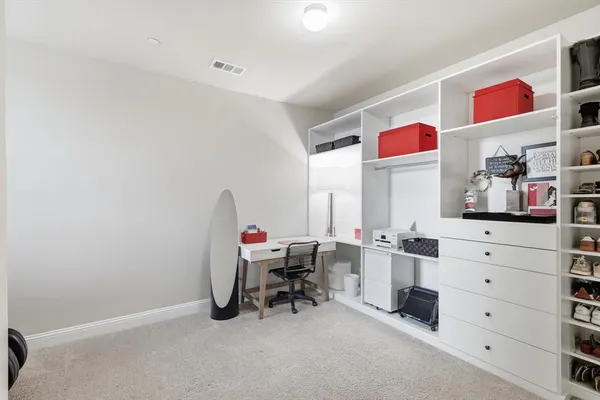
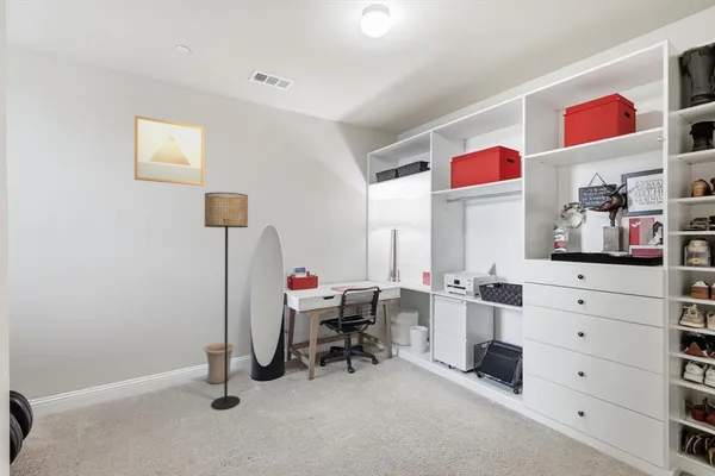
+ wall art [133,114,205,187]
+ floor lamp [204,192,249,411]
+ vase [201,342,237,384]
